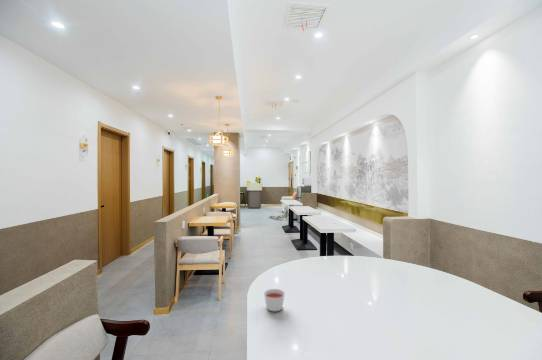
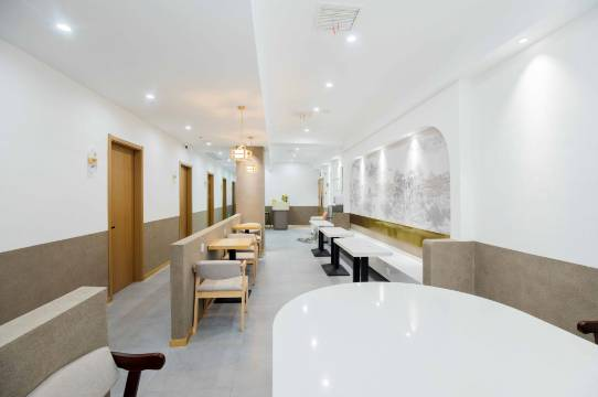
- candle [263,288,286,312]
